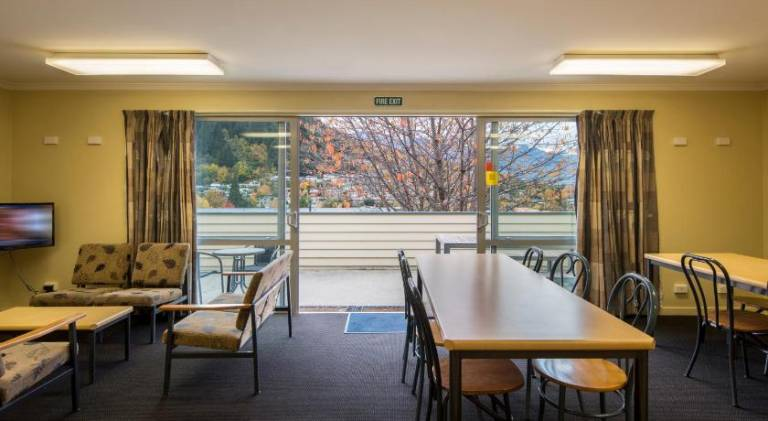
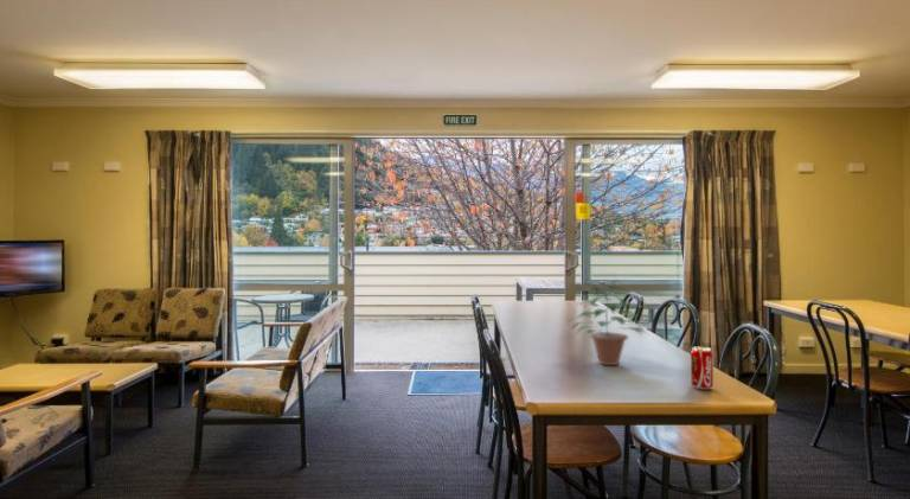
+ potted plant [566,280,649,366]
+ beverage can [690,346,714,391]
